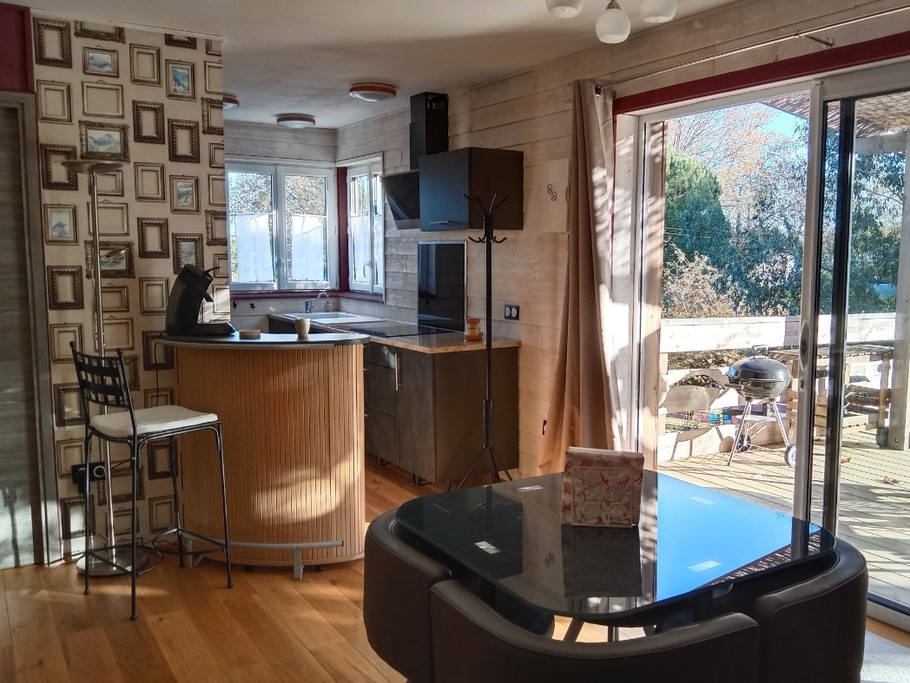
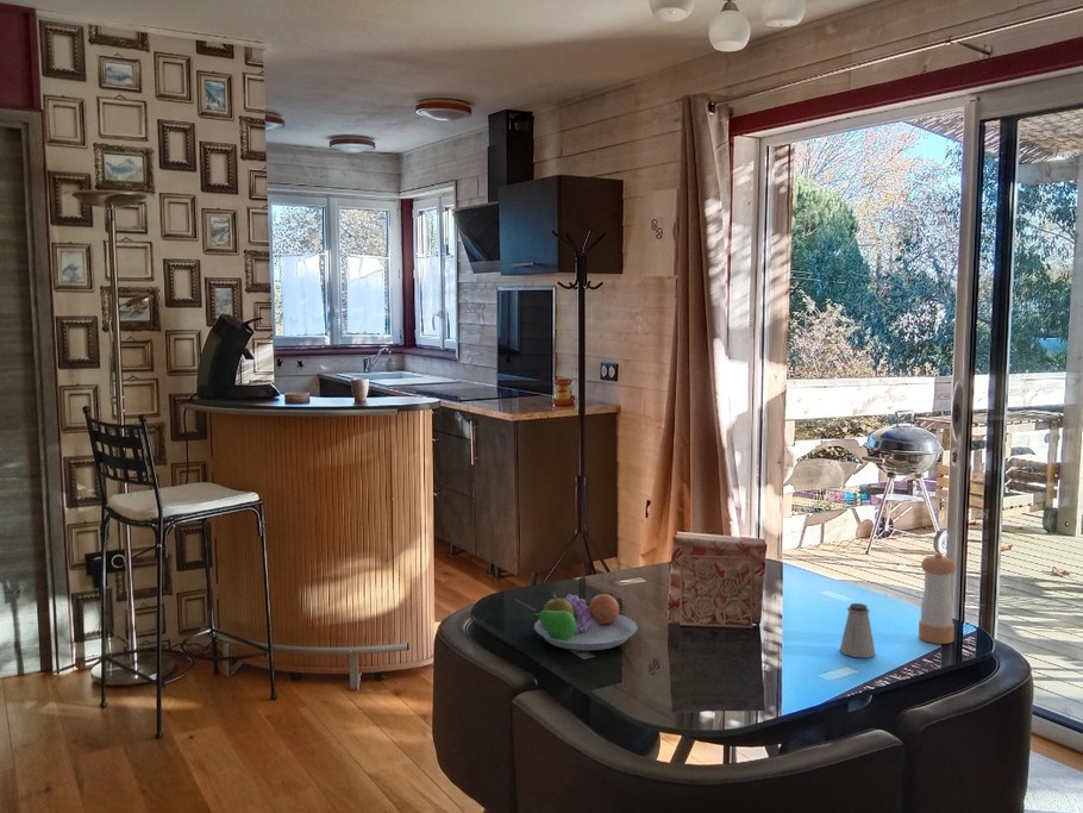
+ saltshaker [839,602,876,658]
+ fruit bowl [526,589,639,651]
+ pepper shaker [918,552,957,645]
